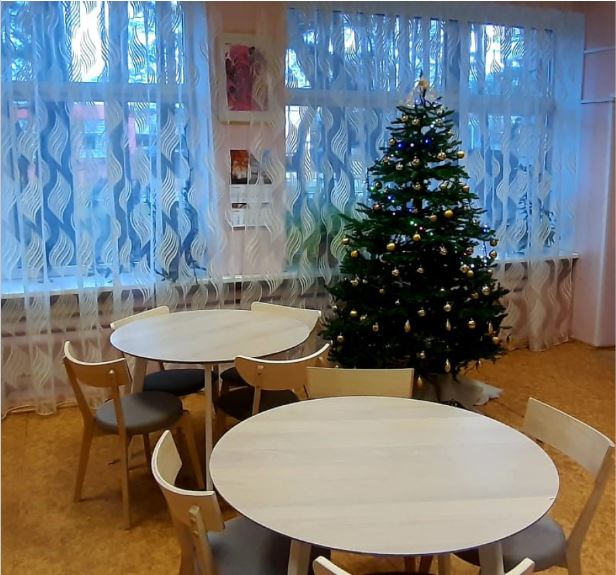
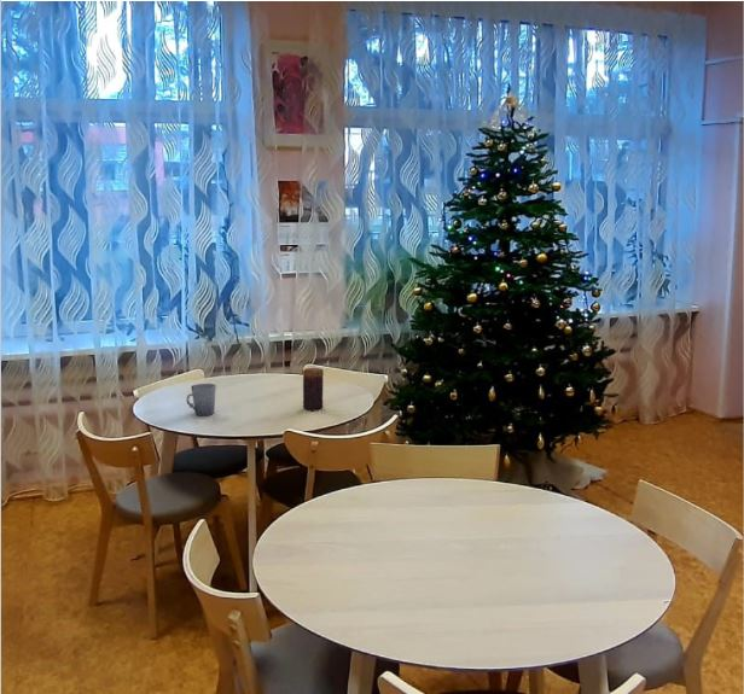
+ cup [185,383,217,416]
+ candle [302,367,325,412]
